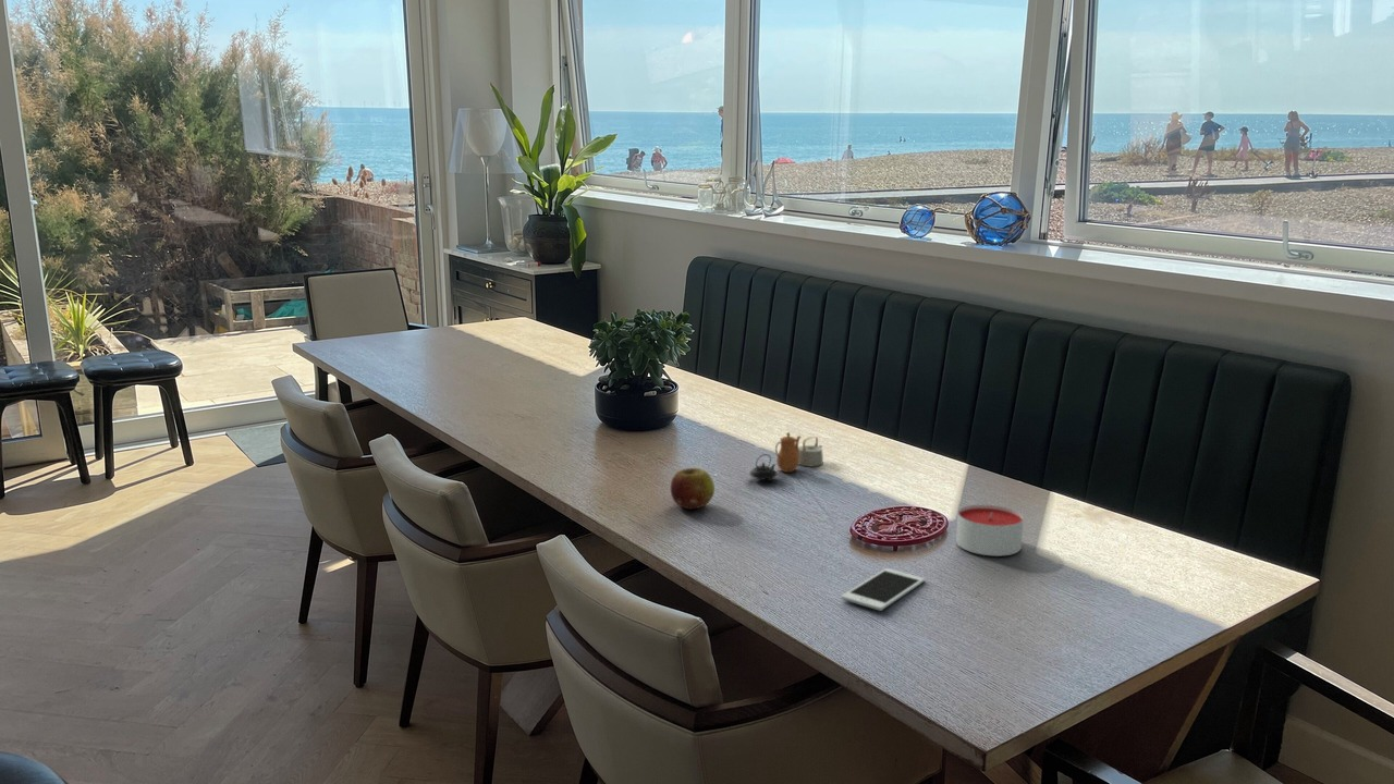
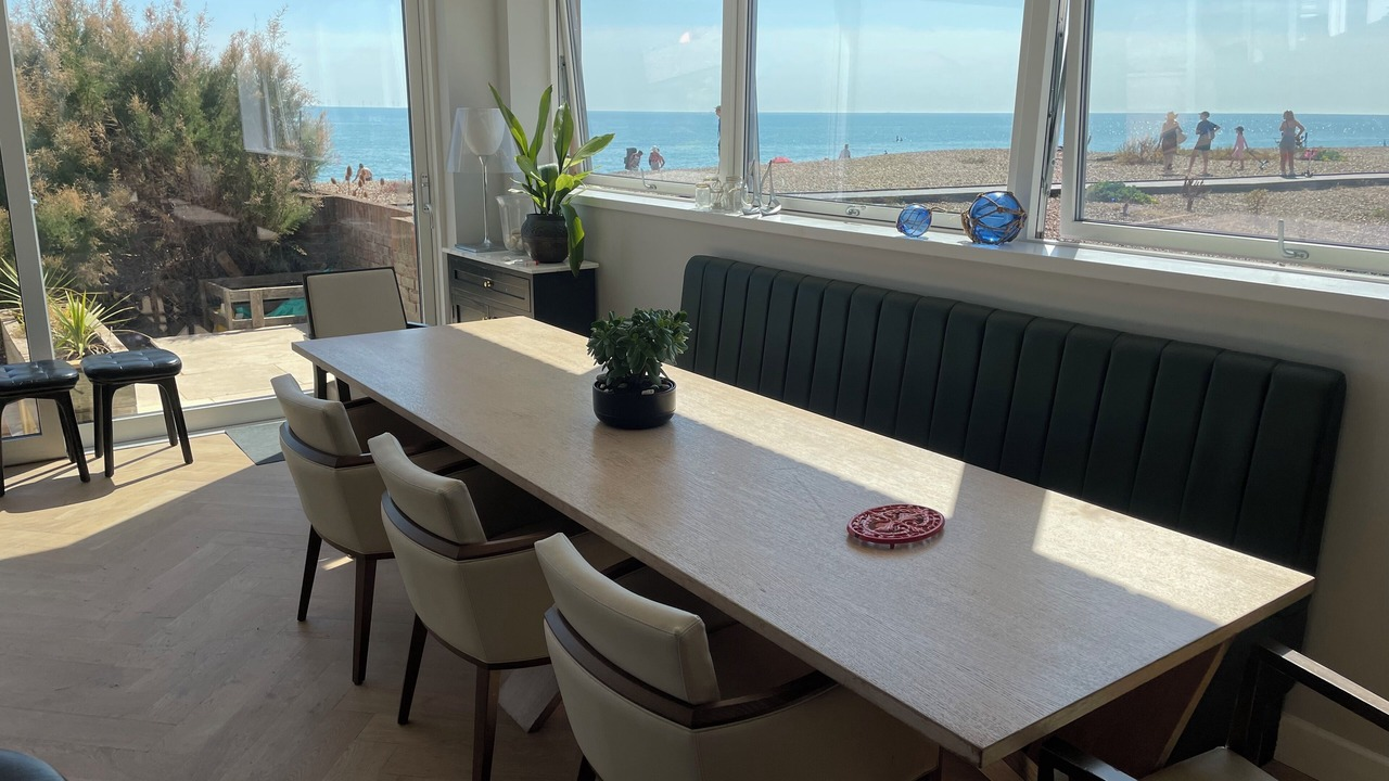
- fruit [670,467,716,511]
- candle [955,504,1025,558]
- teapot [748,431,824,480]
- cell phone [841,567,926,612]
